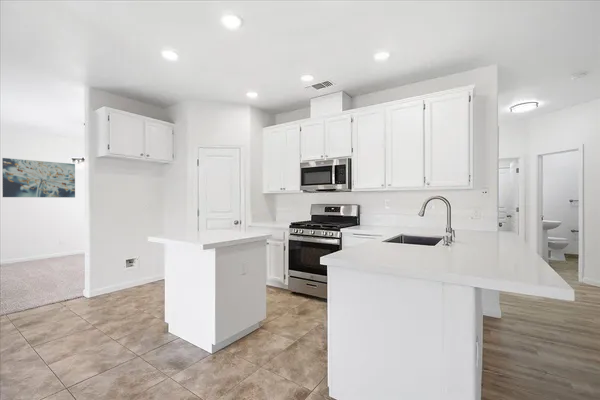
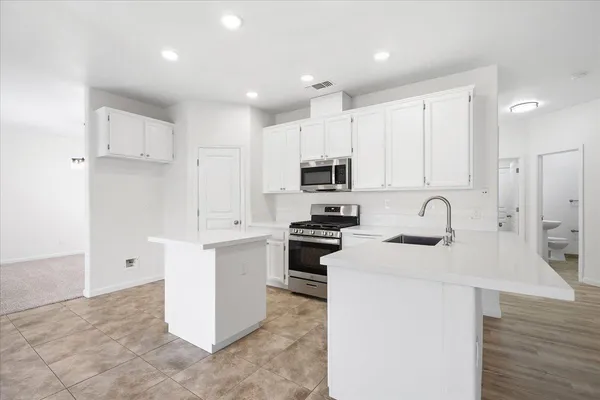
- wall art [1,157,76,199]
